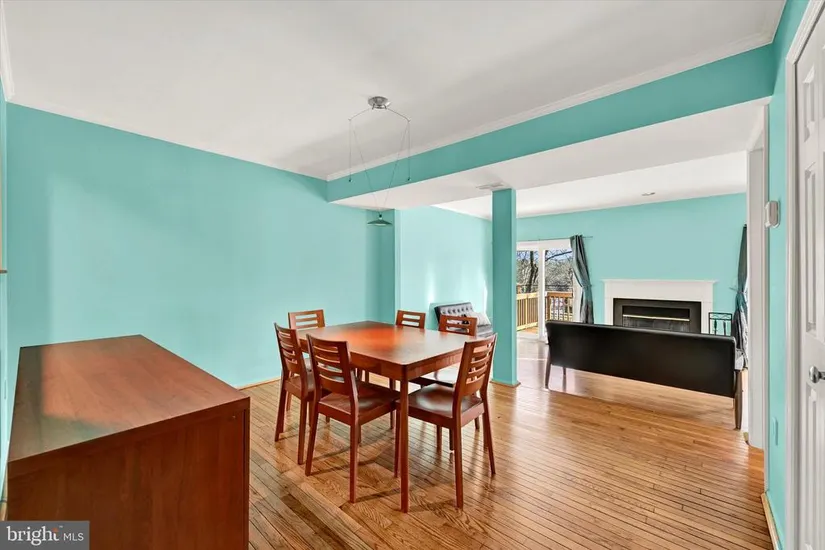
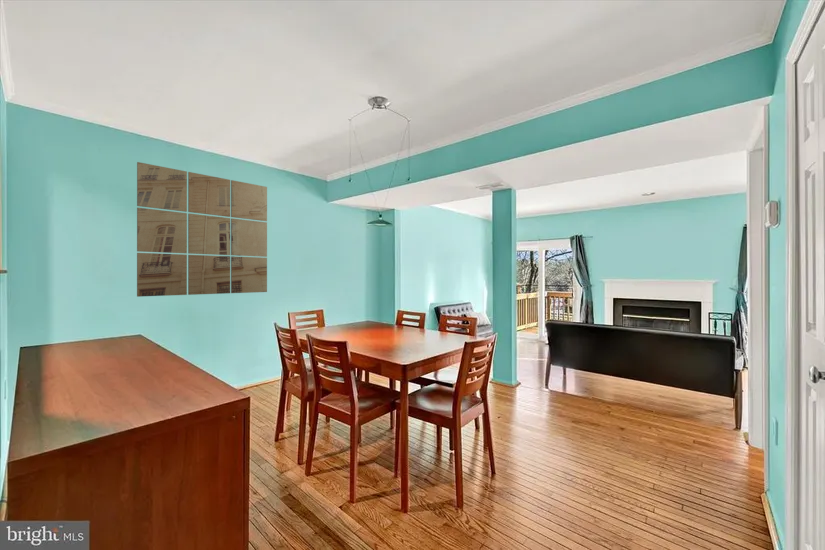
+ wall art [136,161,268,298]
